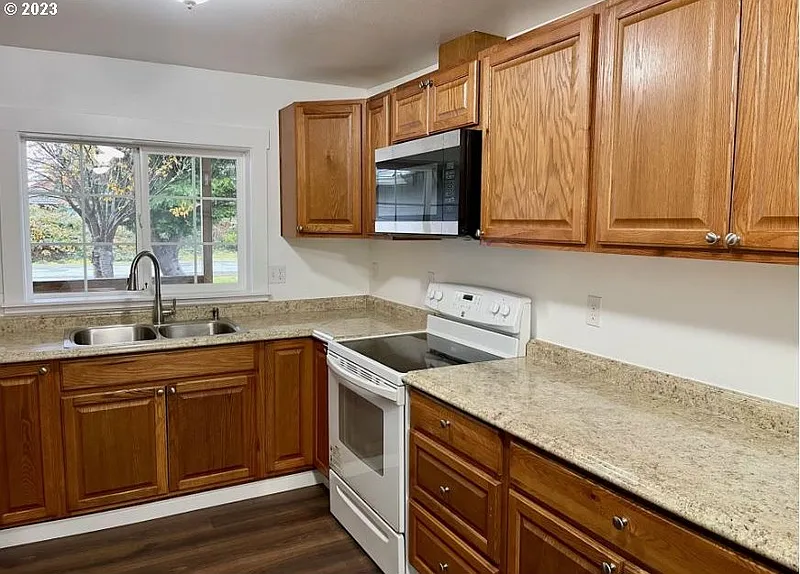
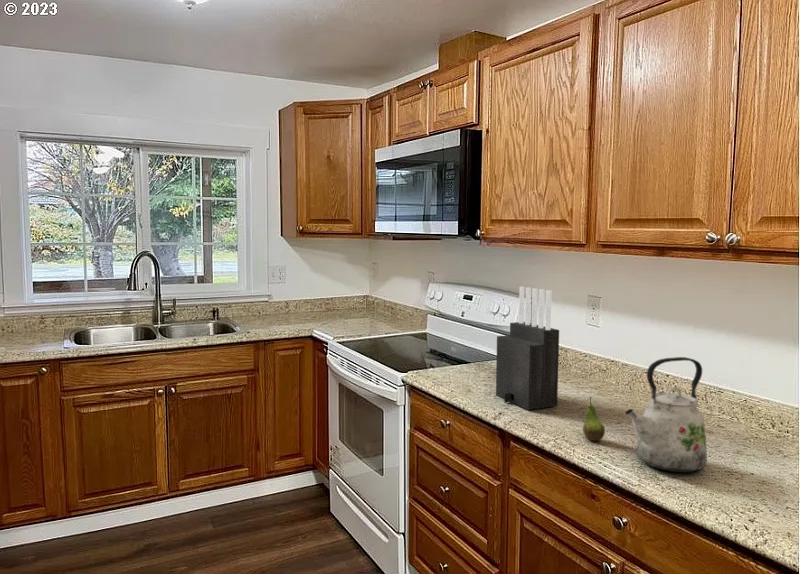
+ fruit [582,396,606,442]
+ kettle [624,356,708,473]
+ knife block [495,286,560,411]
